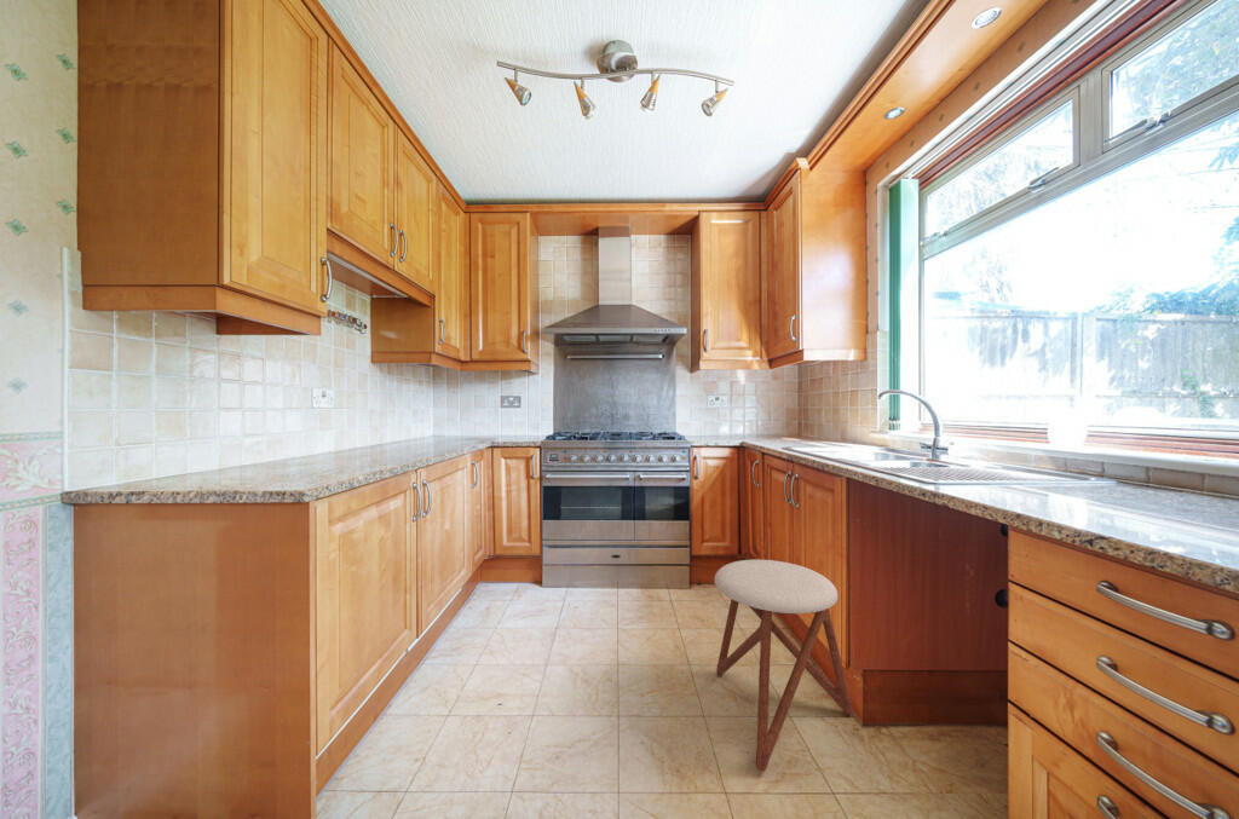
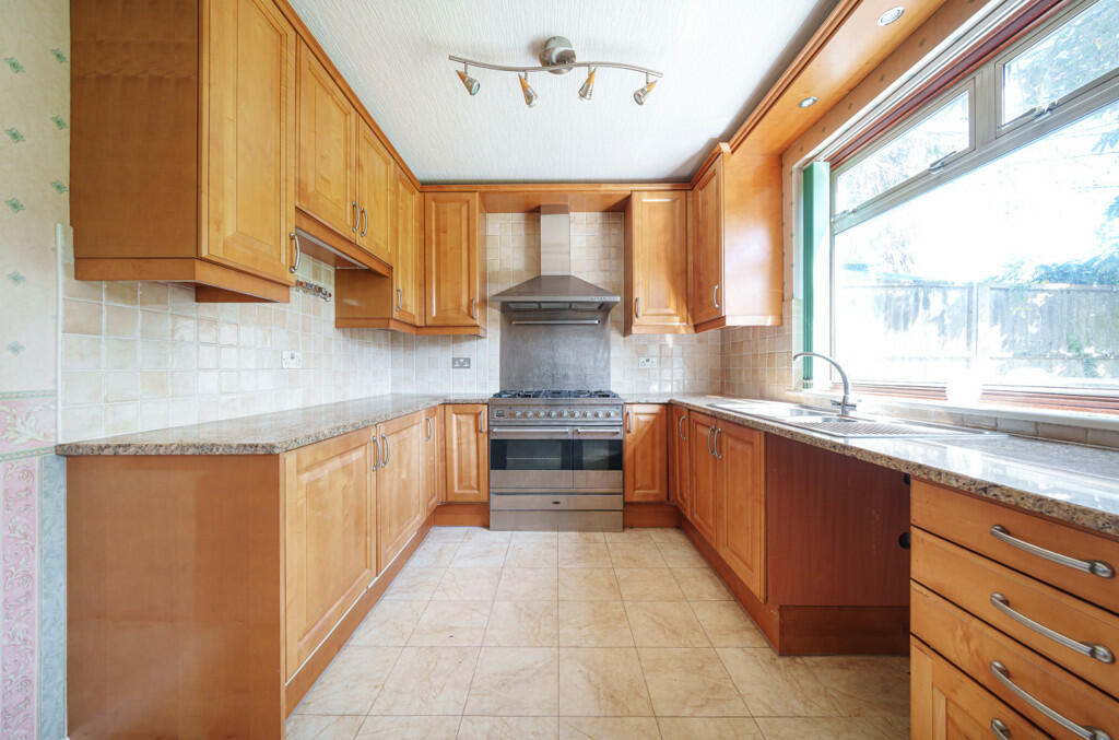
- stool [714,559,854,773]
